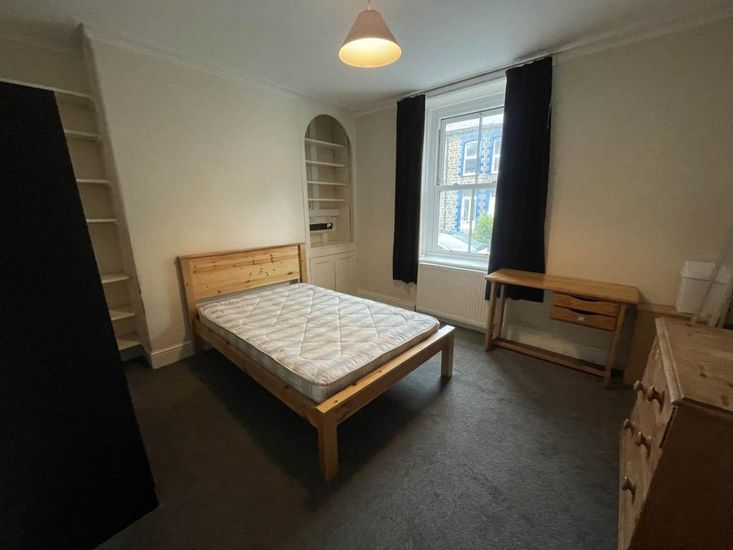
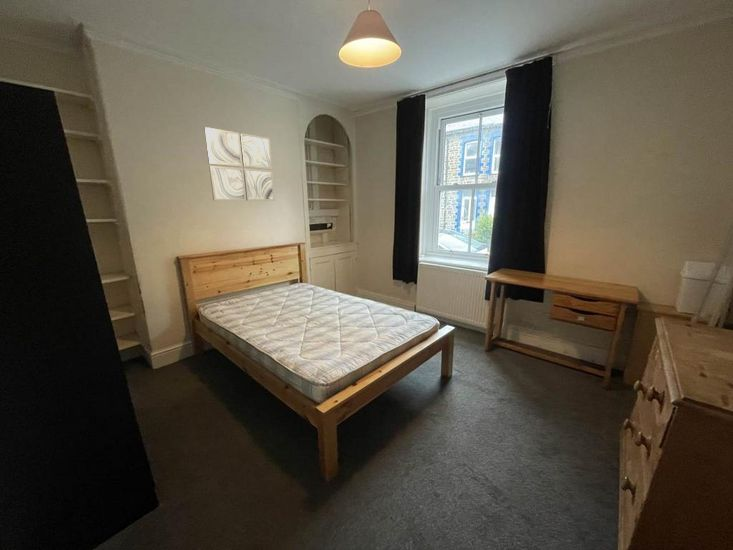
+ wall art [203,126,275,202]
